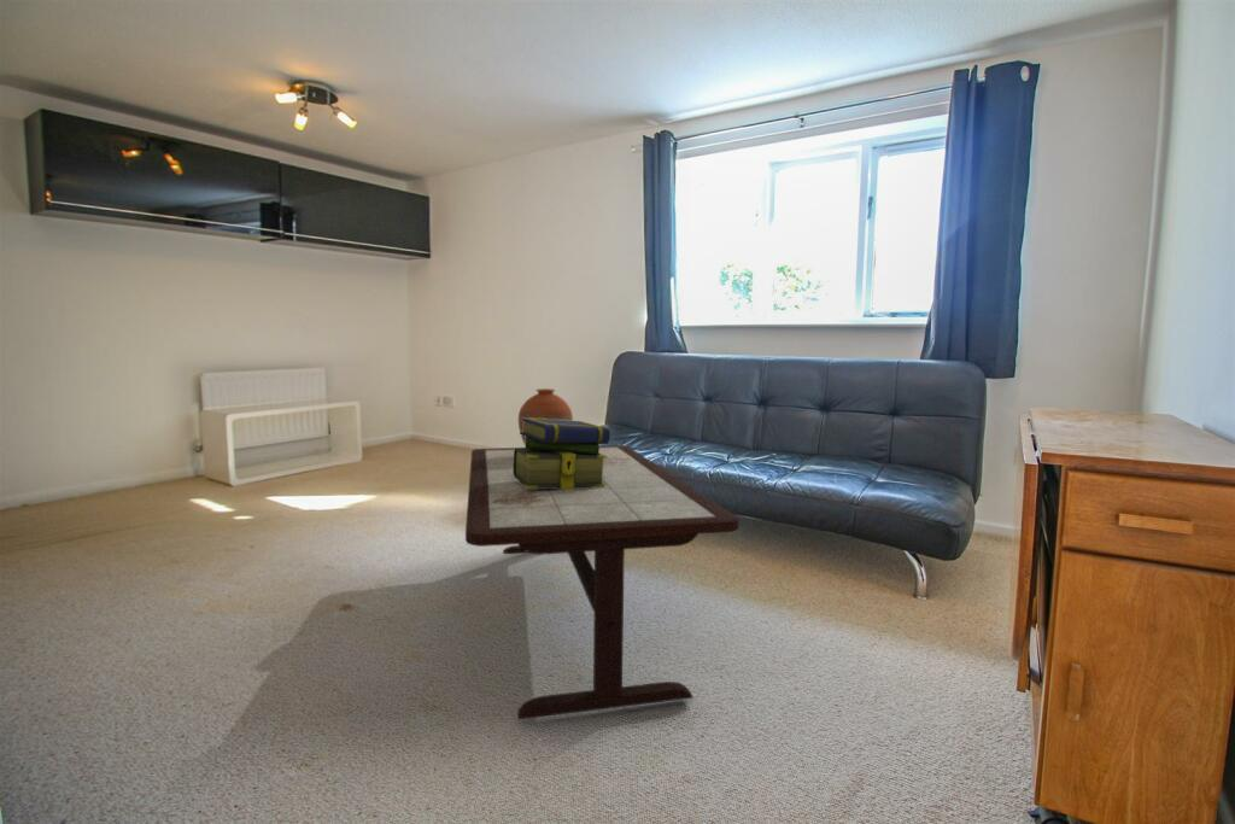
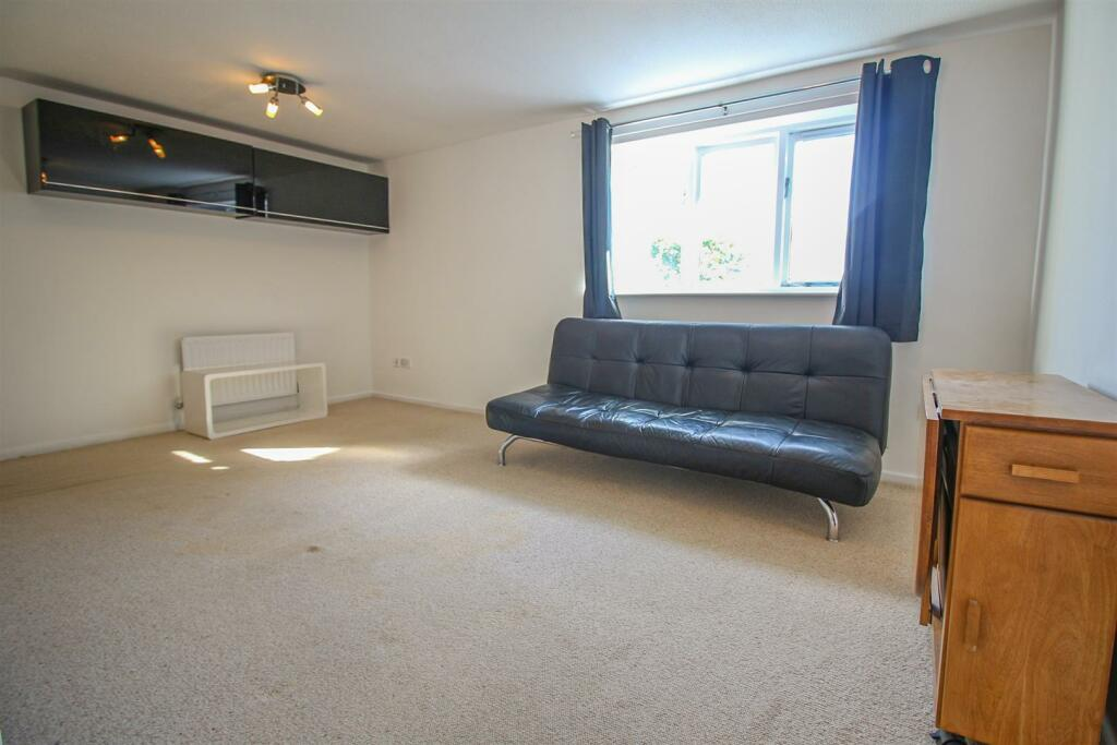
- stack of books [513,419,611,490]
- coffee table [464,444,741,720]
- vase [517,387,574,446]
